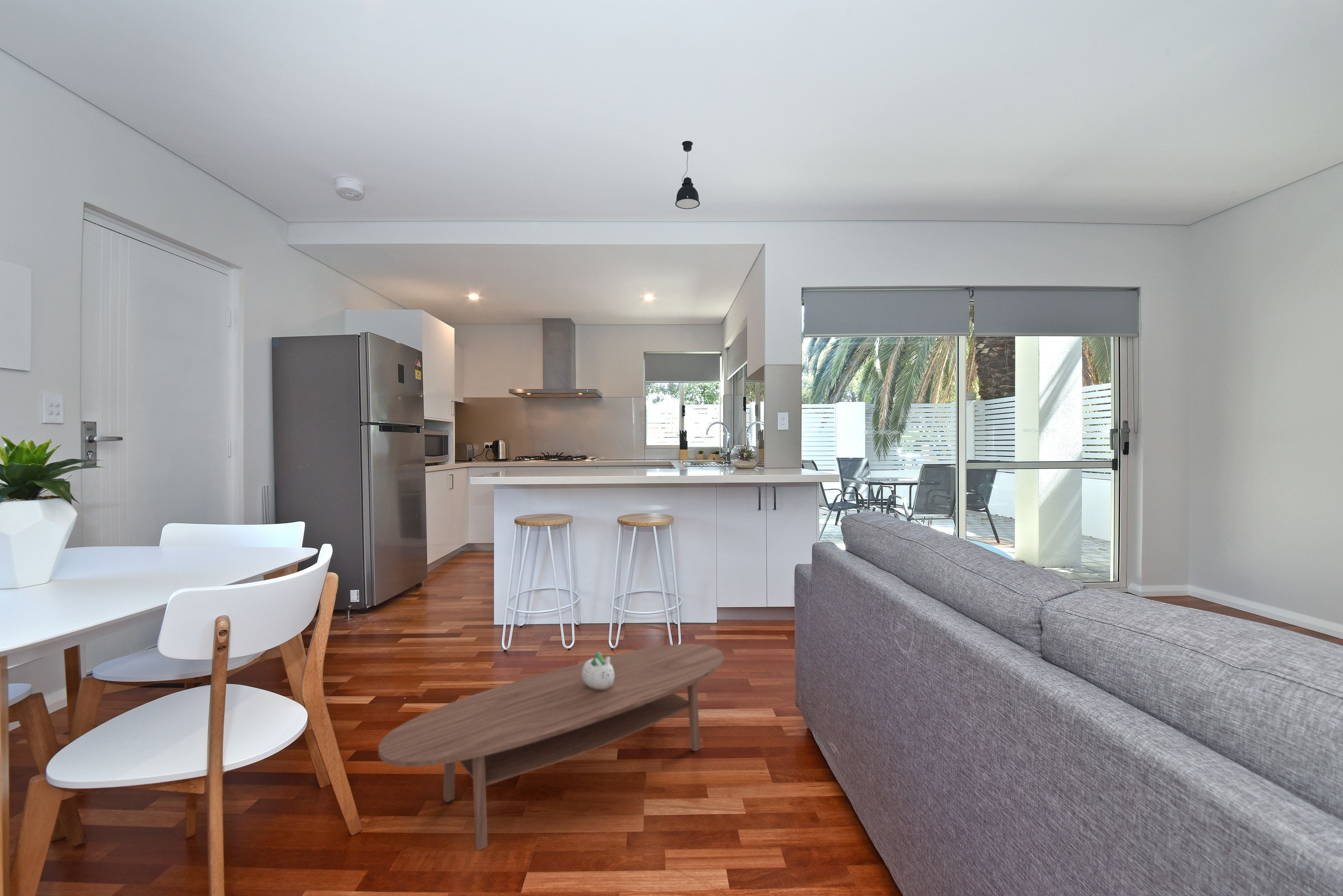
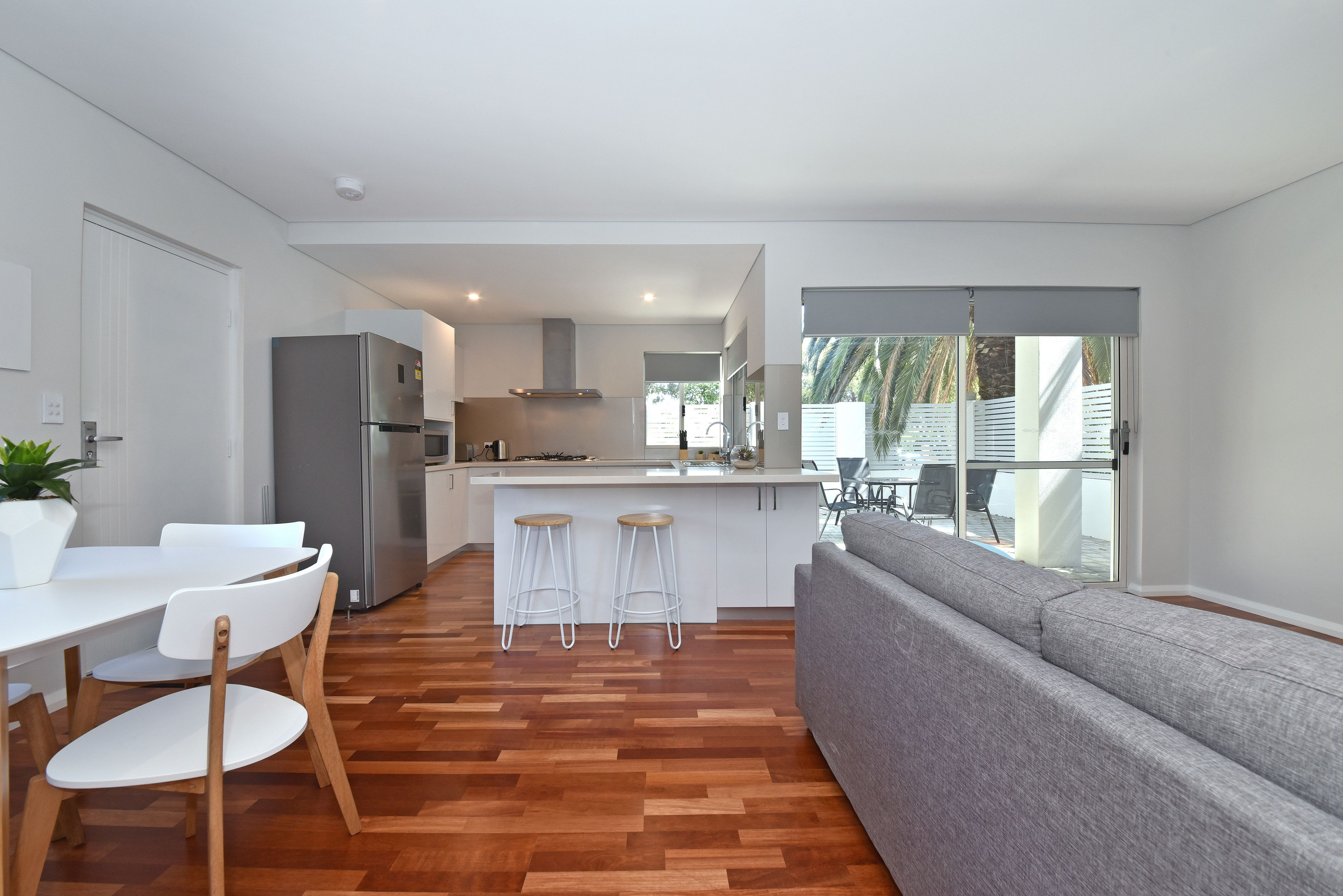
- pendant light [675,141,700,209]
- coffee table [378,643,724,850]
- succulent planter [582,652,614,690]
